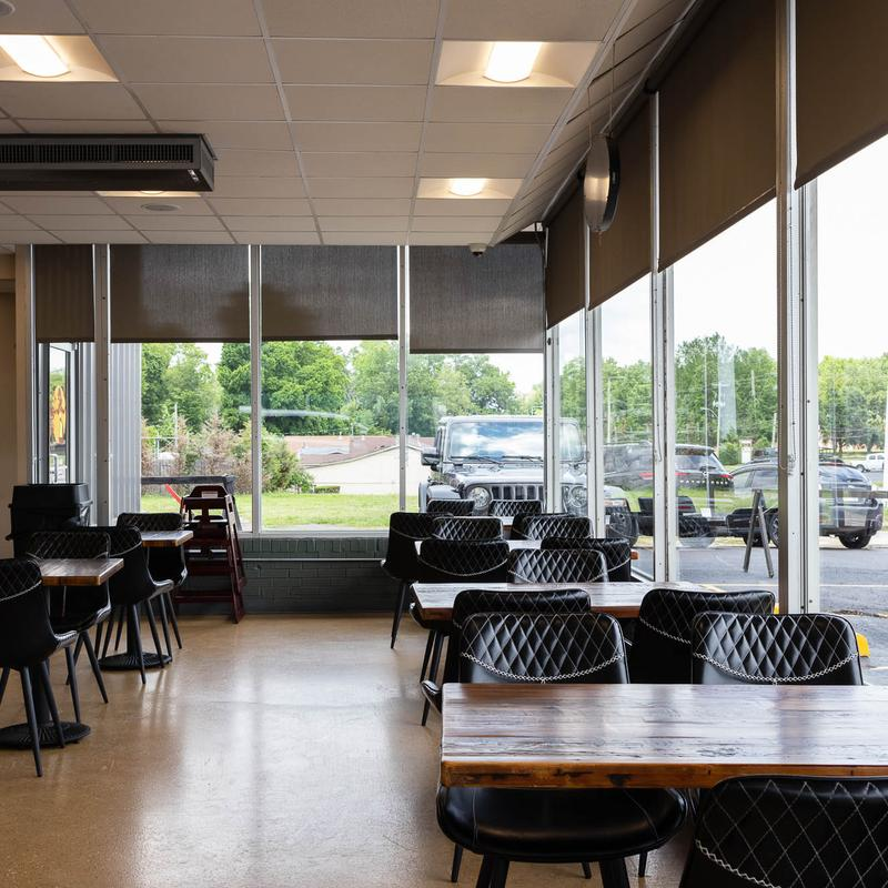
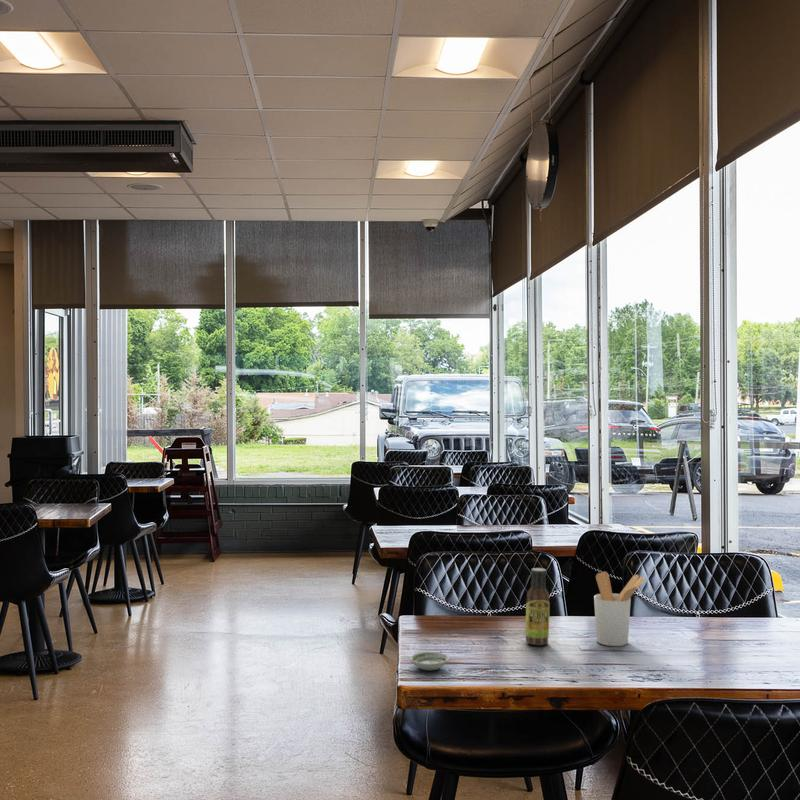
+ utensil holder [593,571,646,647]
+ sauce bottle [524,567,551,646]
+ saucer [409,651,450,671]
